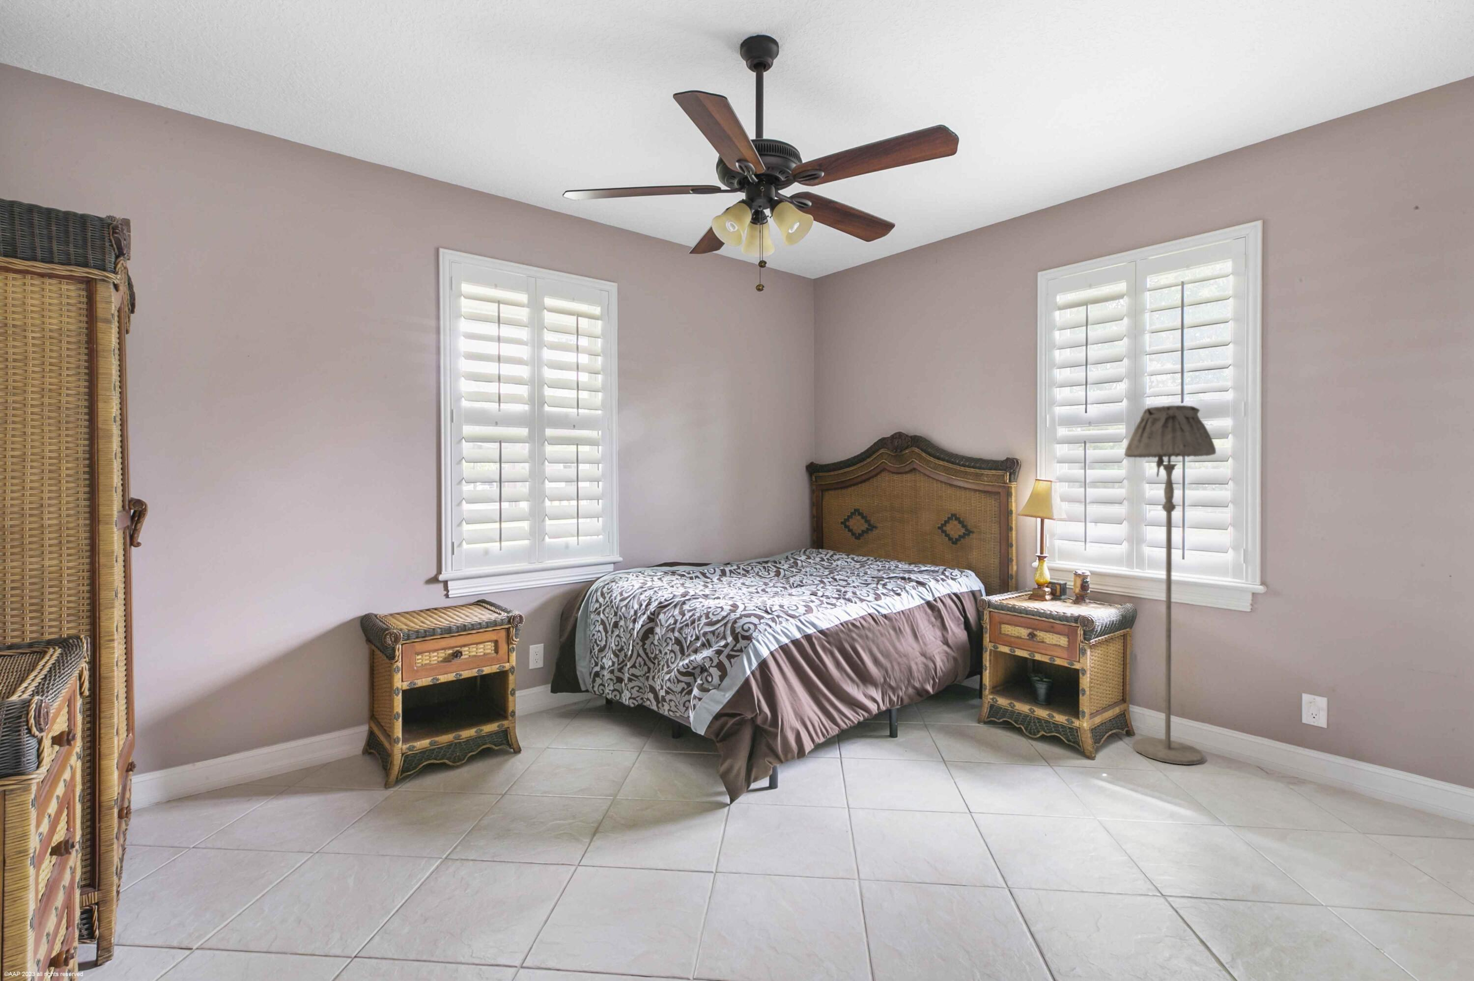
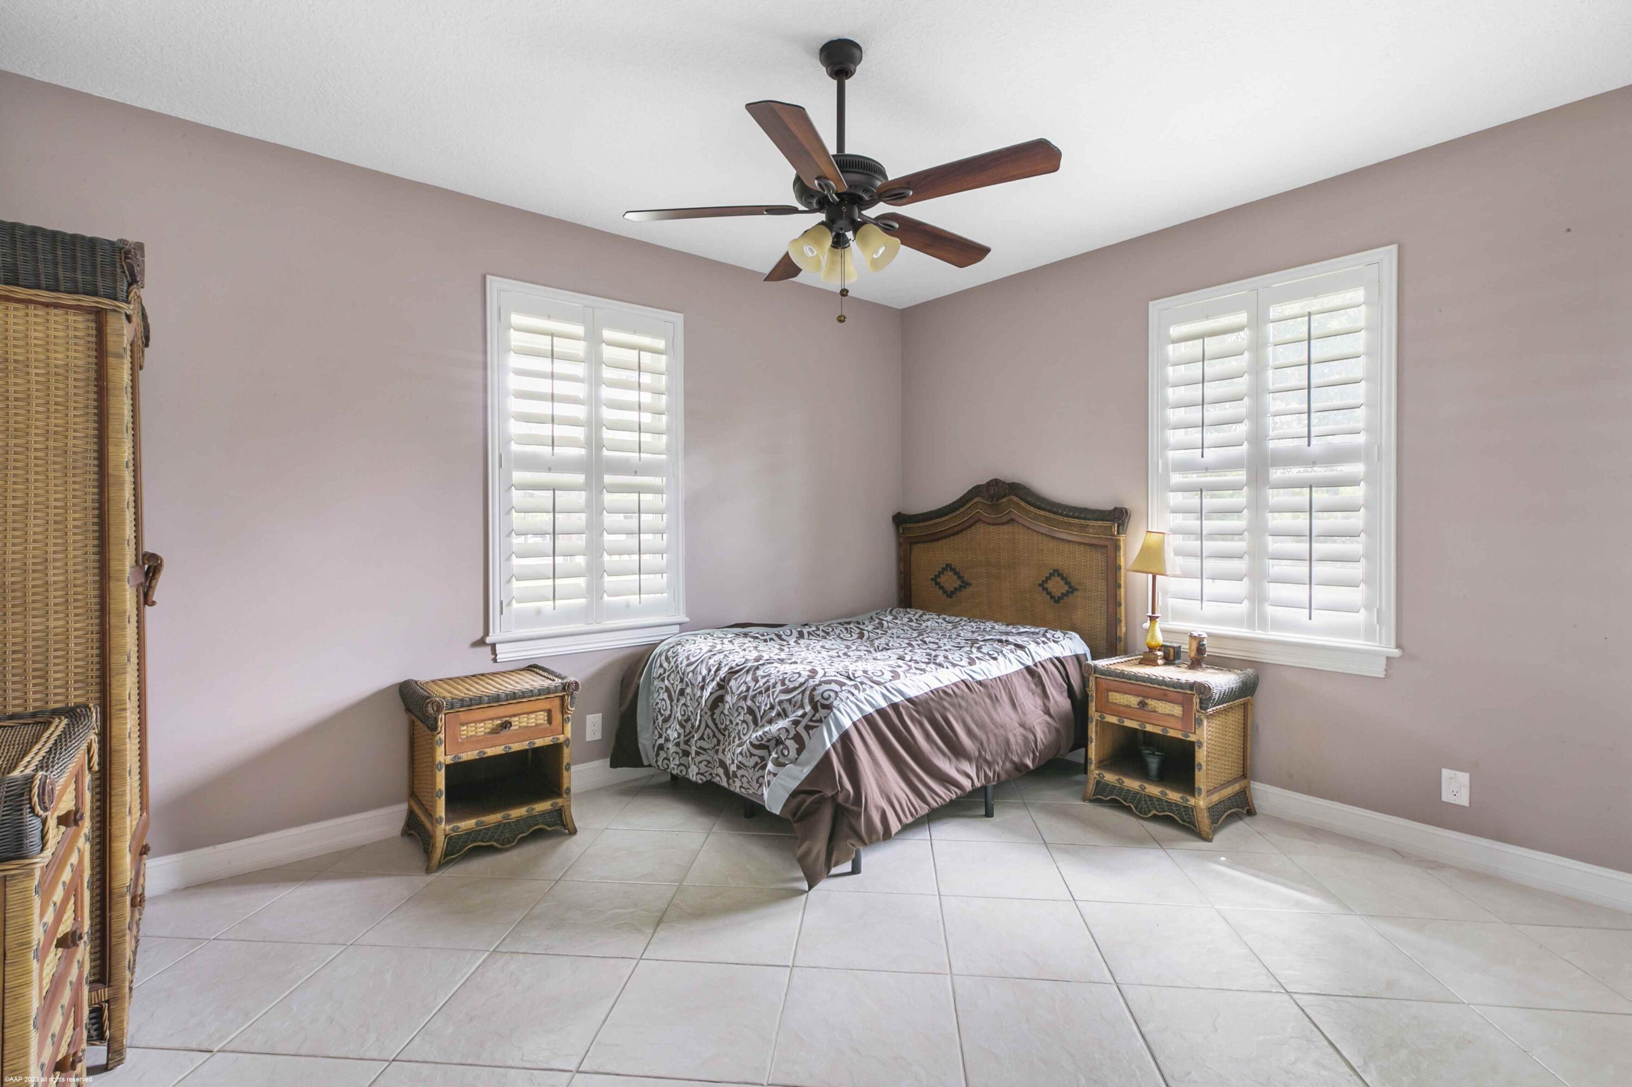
- floor lamp [1123,404,1216,765]
